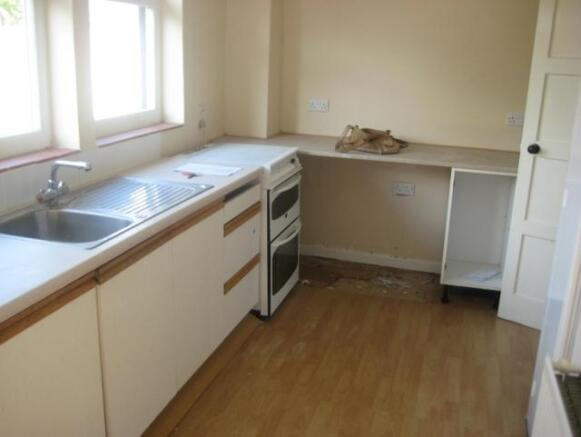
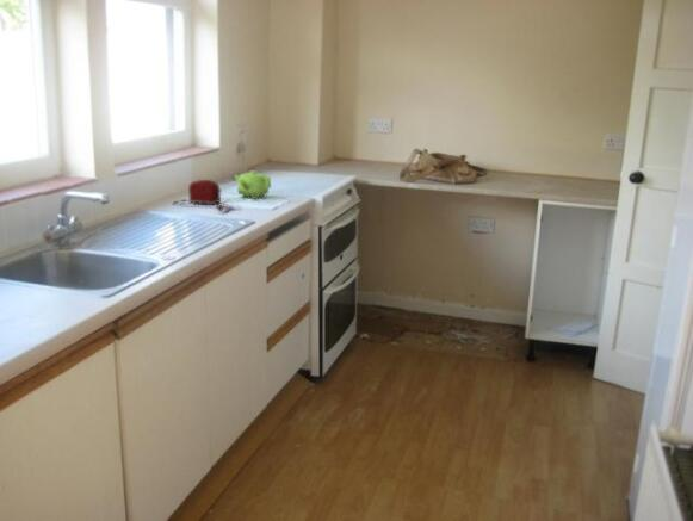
+ teapot [234,169,272,200]
+ toaster [172,179,224,212]
